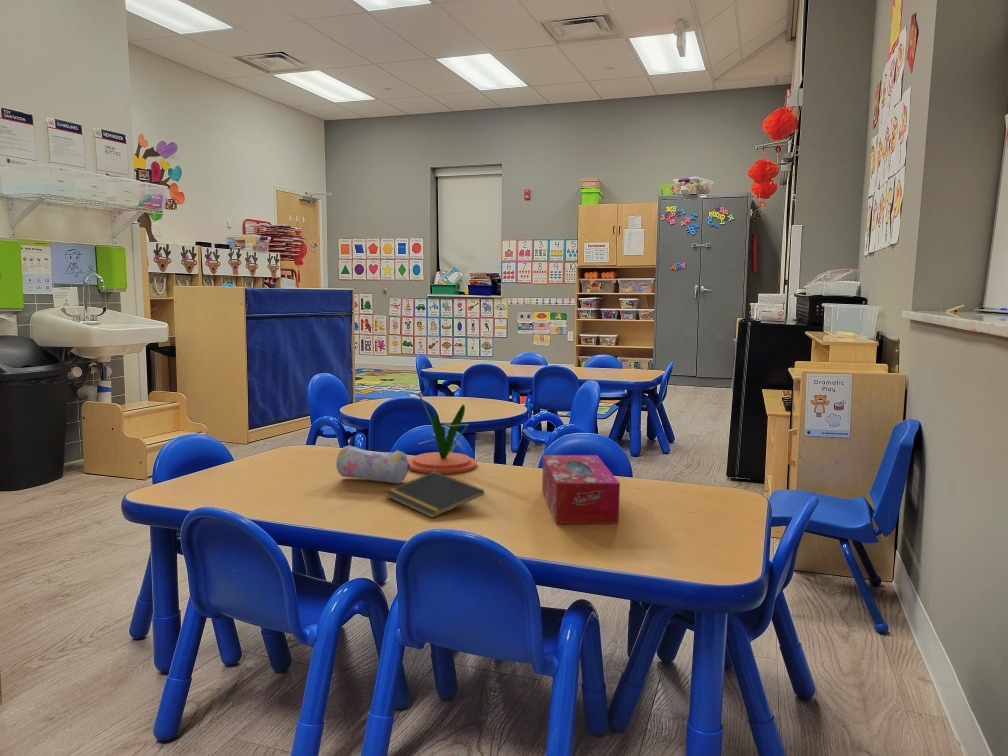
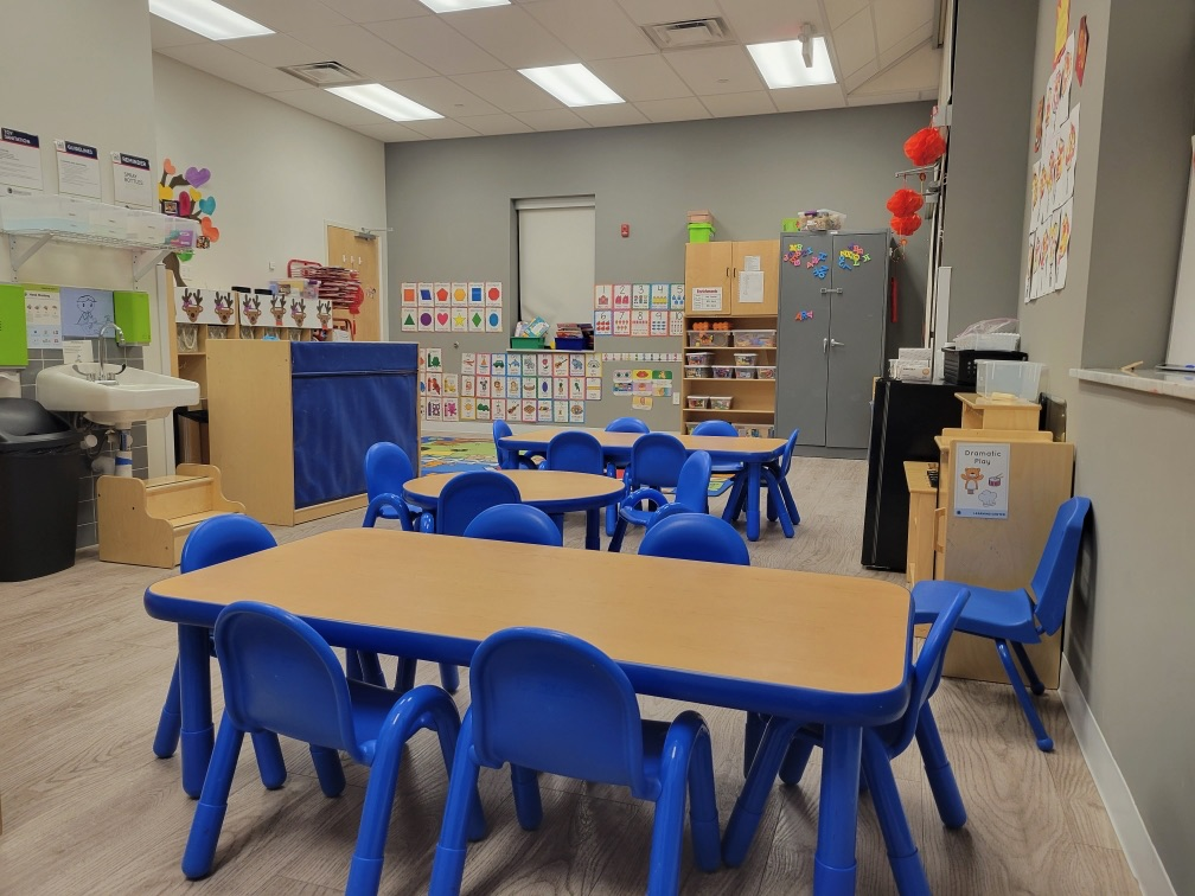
- plant [408,390,478,475]
- notepad [384,471,485,519]
- pencil case [335,444,410,485]
- tissue box [541,454,621,525]
